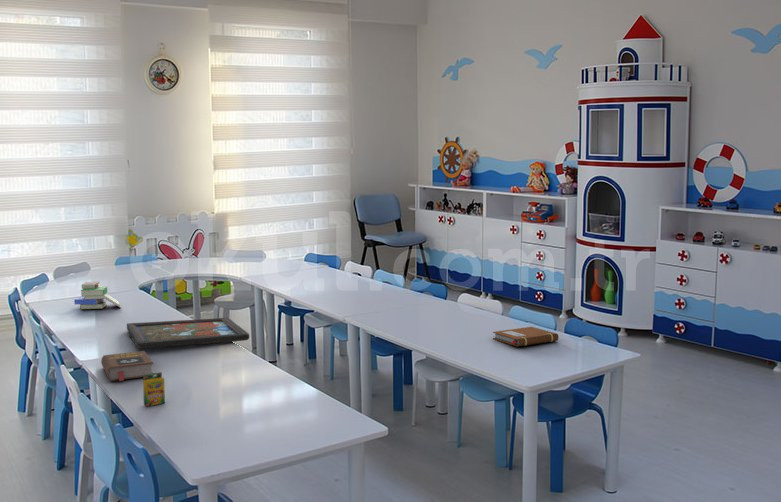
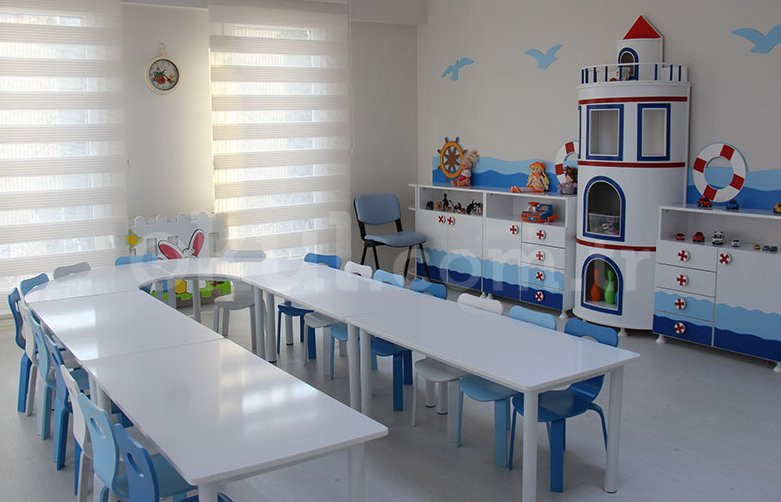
- book [73,281,122,310]
- notebook [492,326,560,347]
- book [100,350,154,382]
- framed painting [126,316,250,350]
- crayon box [142,371,166,407]
